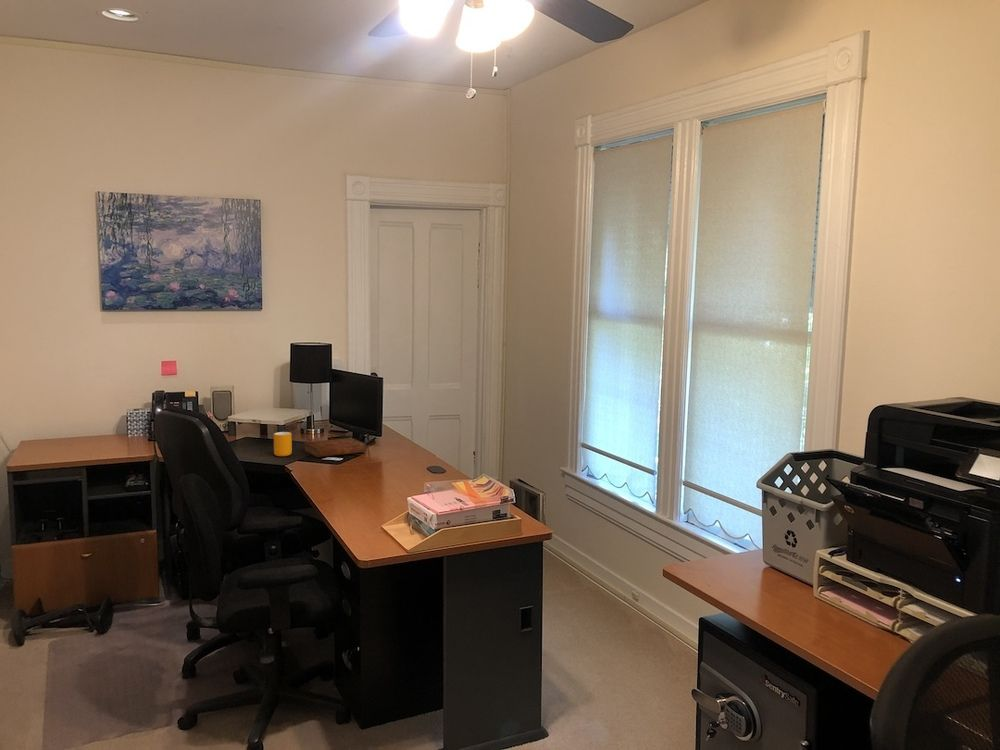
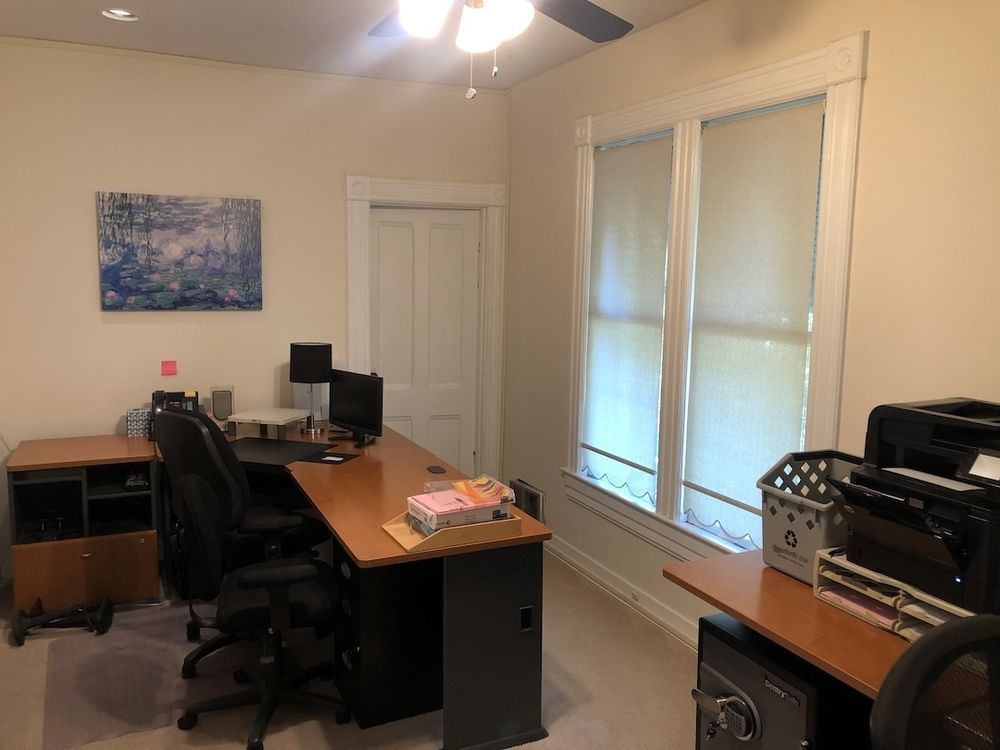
- mug [273,431,293,457]
- bible [304,437,368,458]
